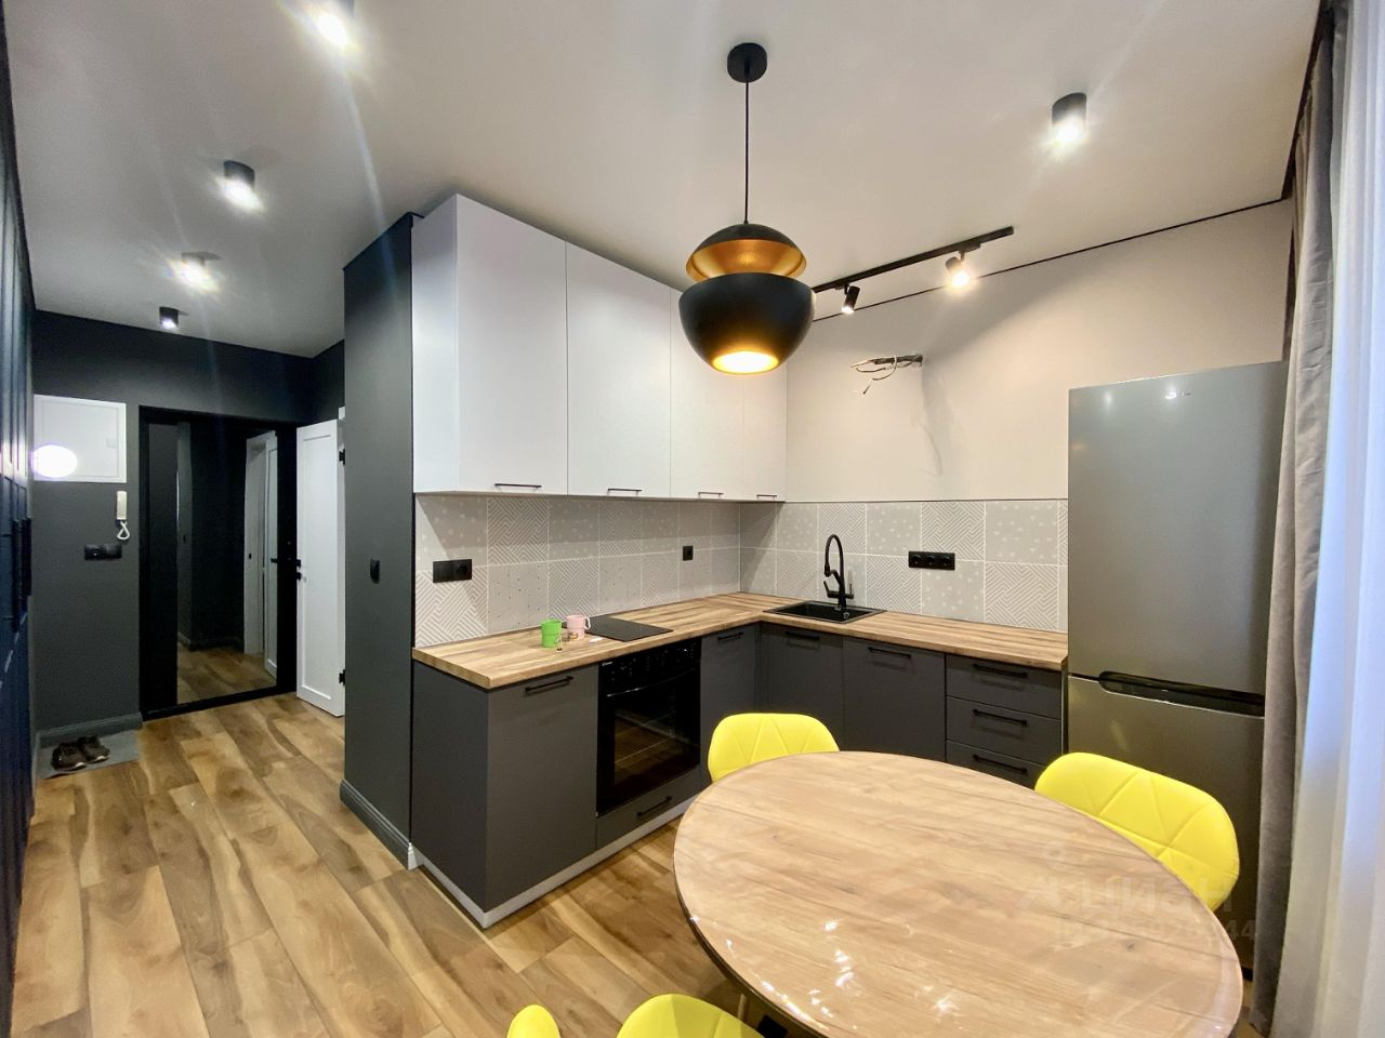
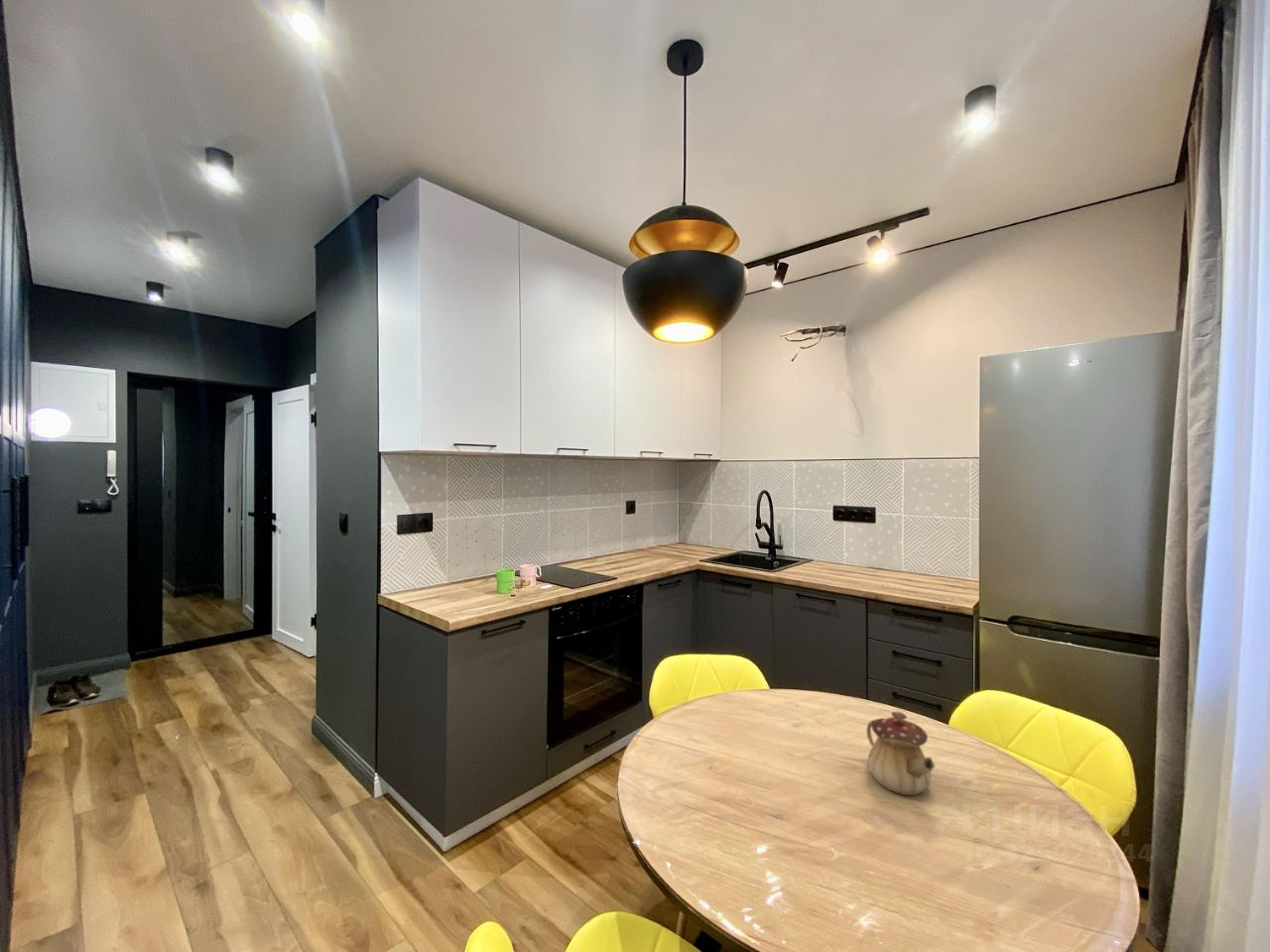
+ teapot [865,711,937,796]
